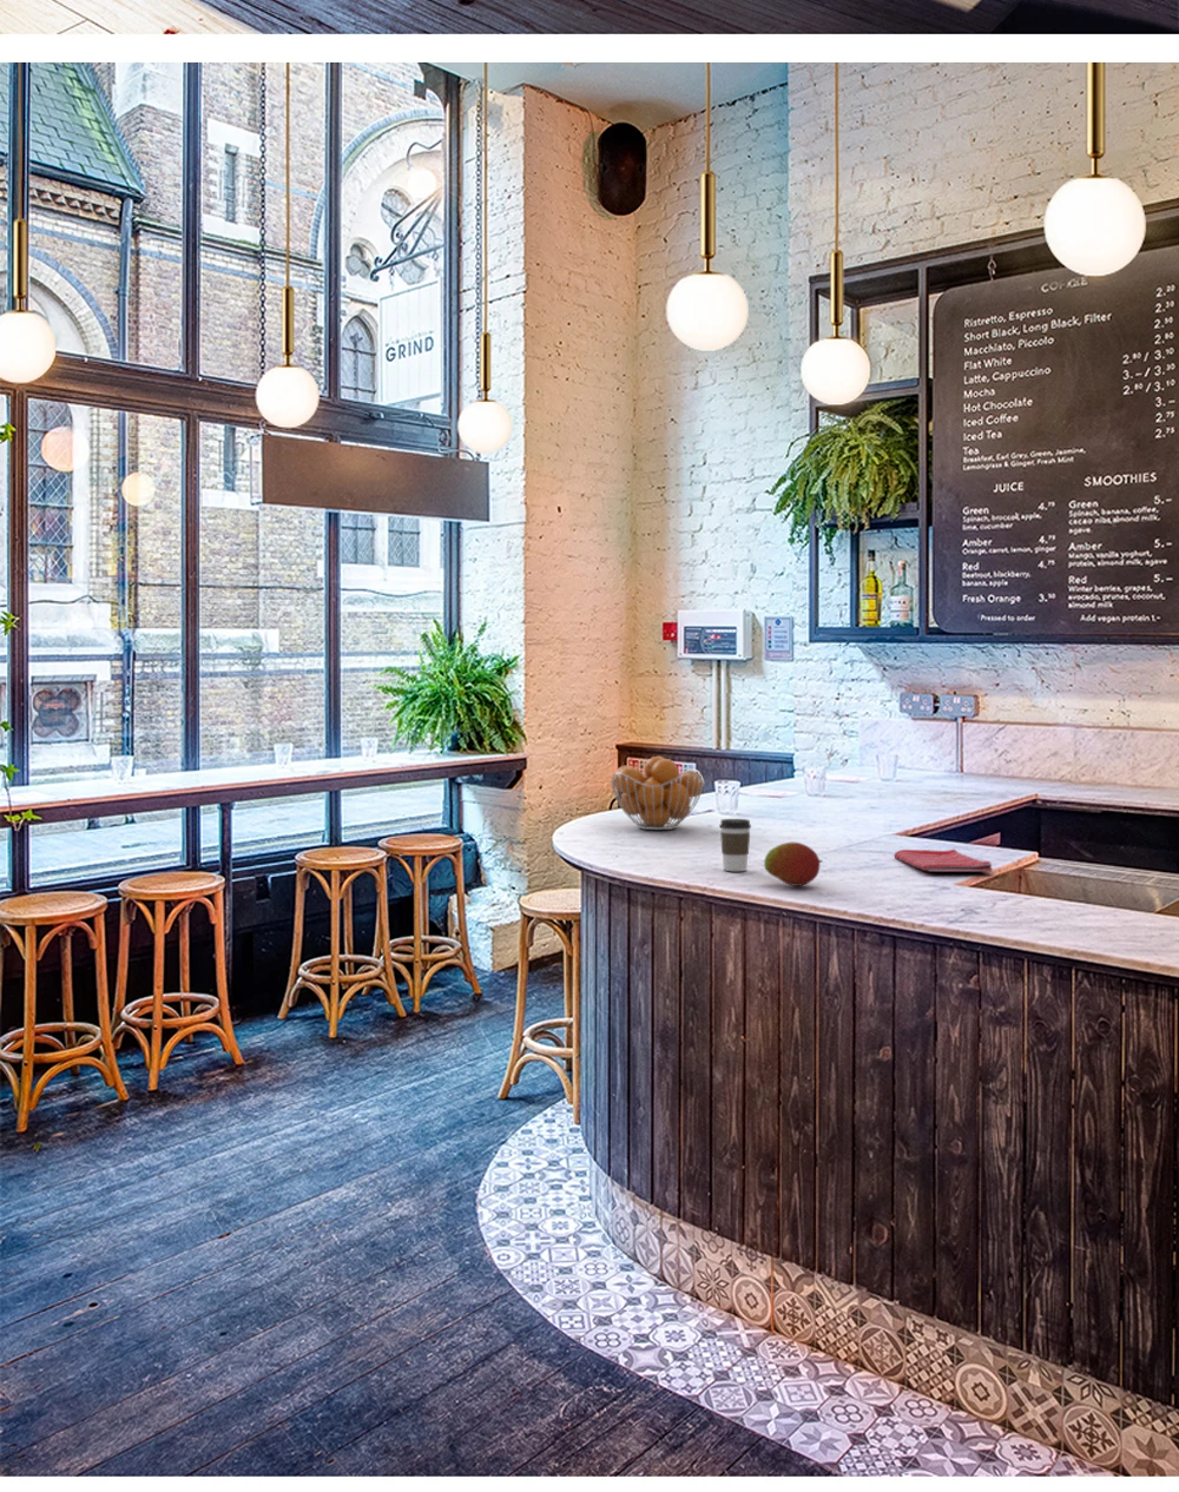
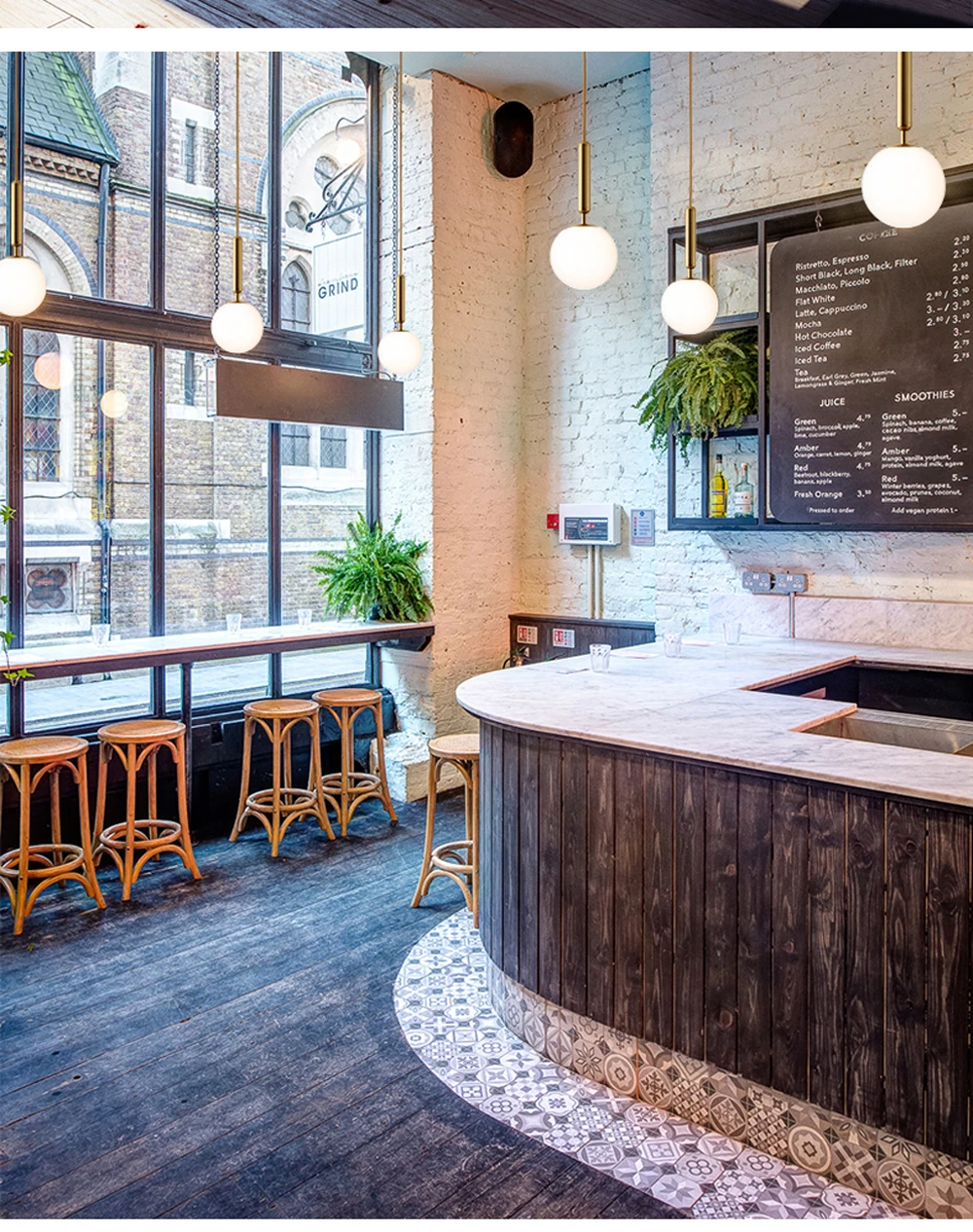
- dish towel [893,849,994,873]
- fruit [763,842,824,888]
- fruit basket [609,756,705,831]
- coffee cup [719,817,752,872]
